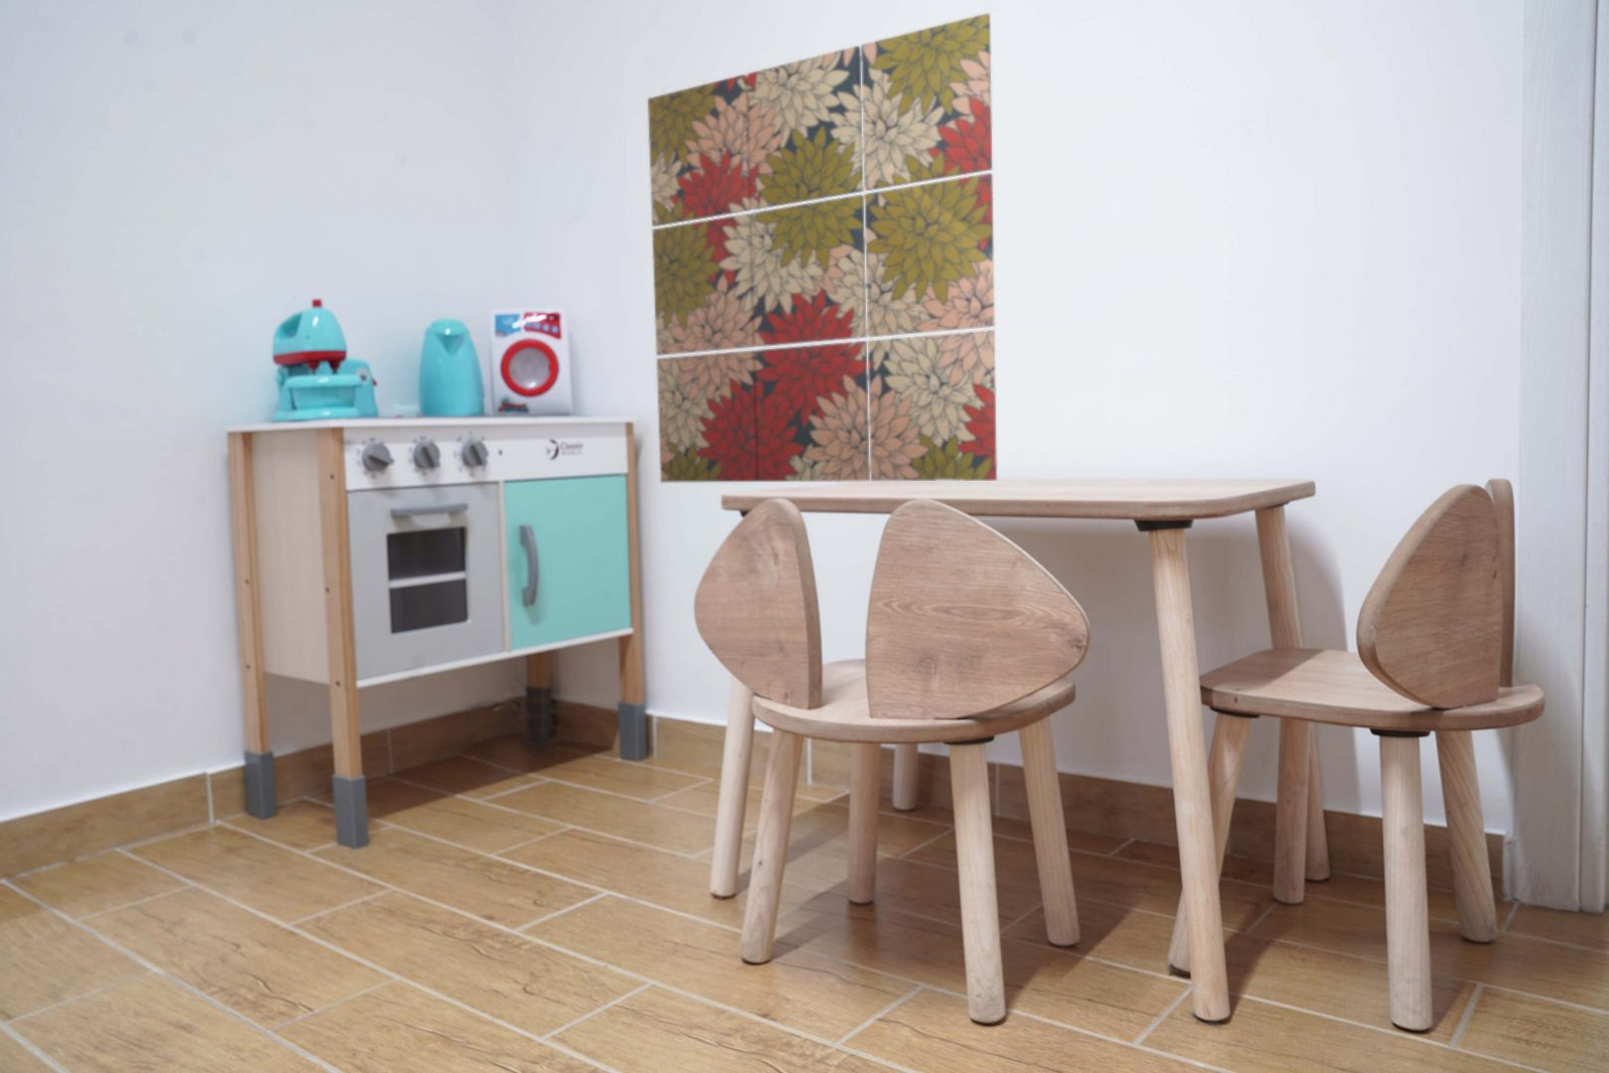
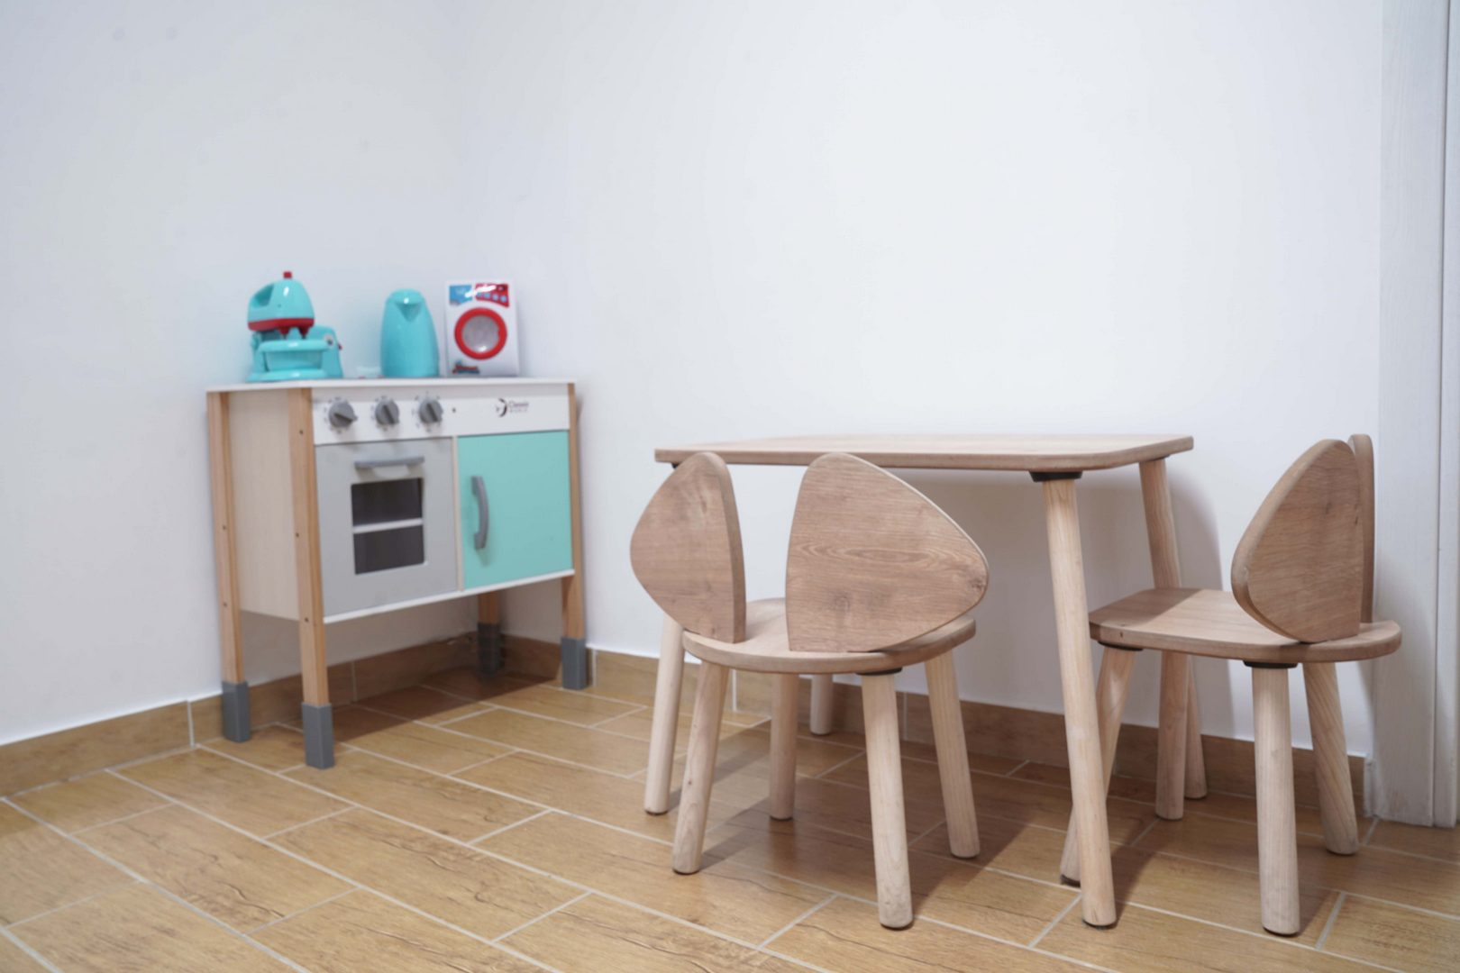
- wall art [646,12,998,484]
